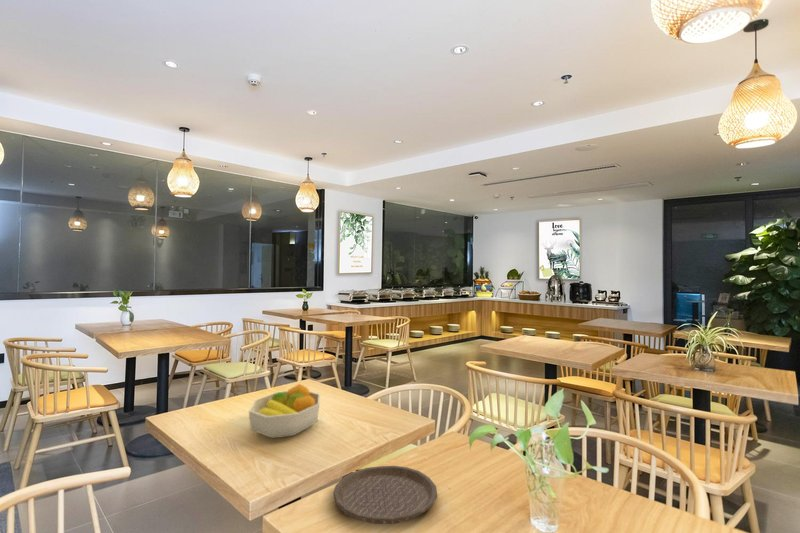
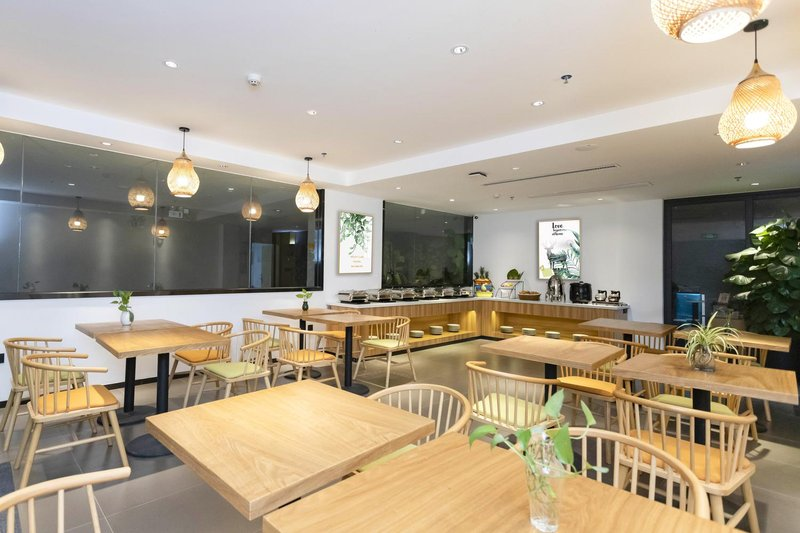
- fruit bowl [248,383,321,439]
- plate [332,465,438,525]
